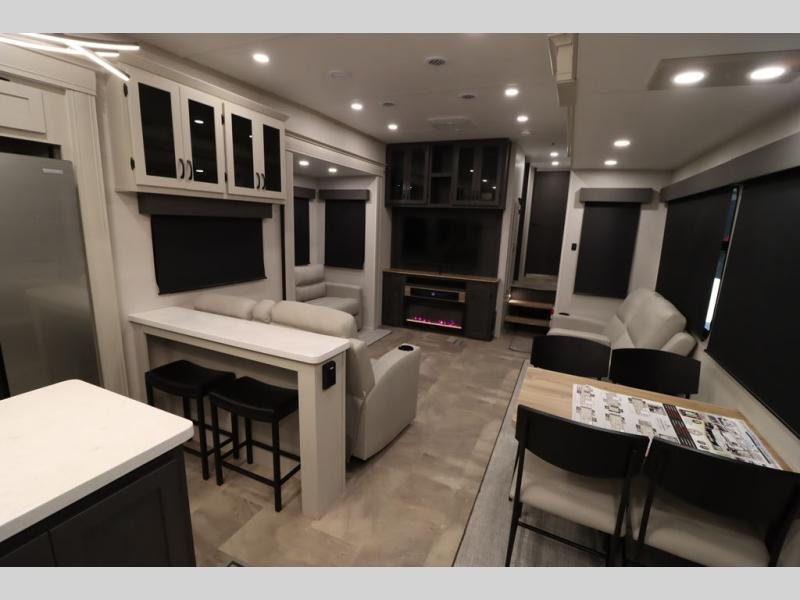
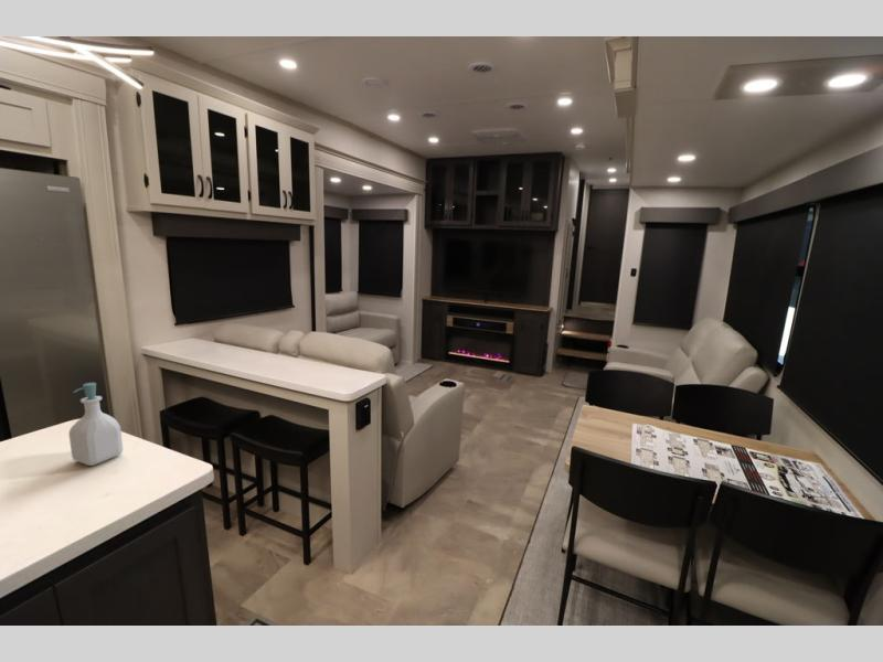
+ soap bottle [67,382,124,467]
